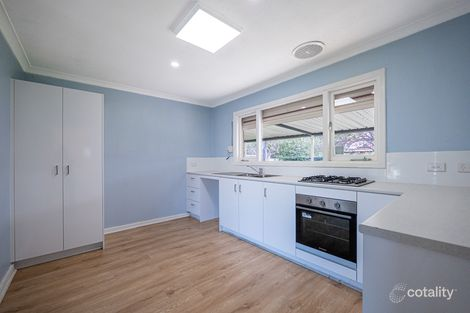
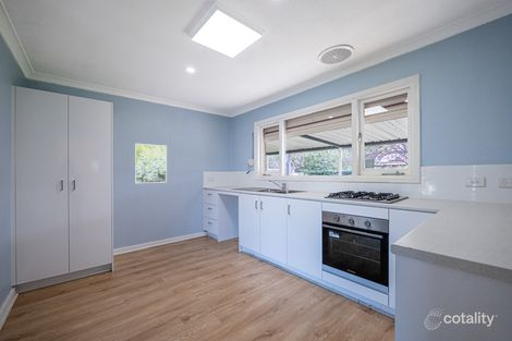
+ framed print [134,143,168,184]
